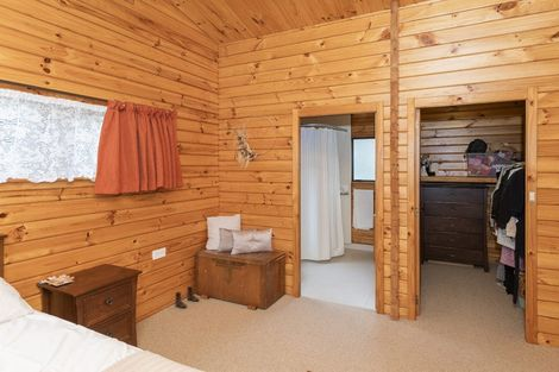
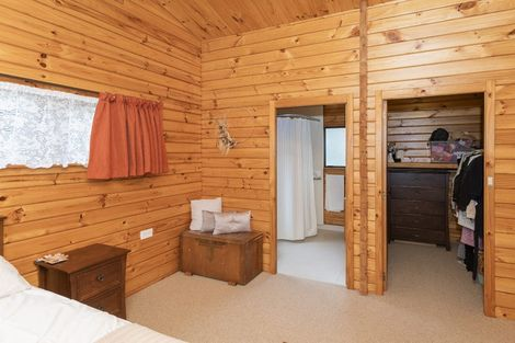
- boots [174,285,200,309]
